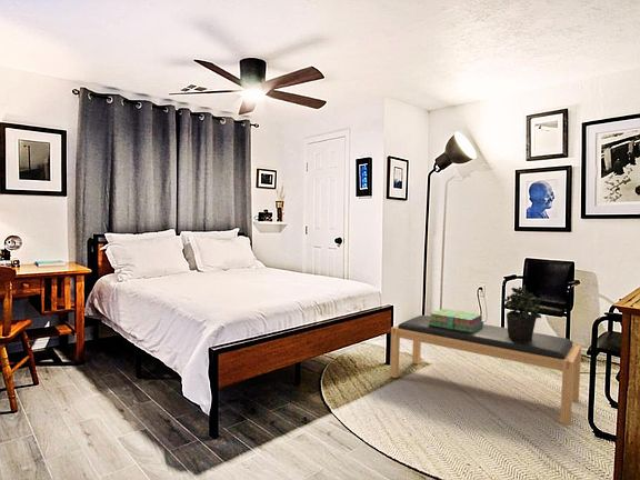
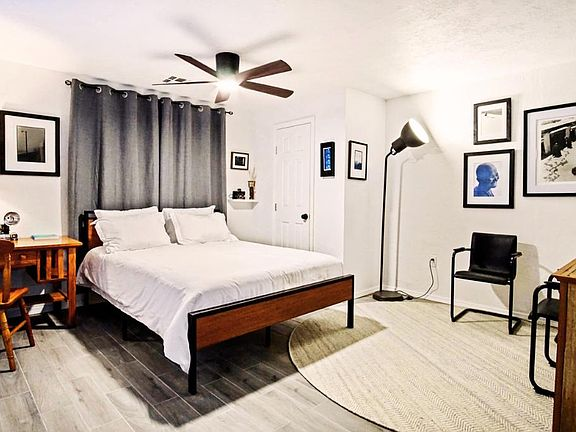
- potted plant [502,284,543,340]
- stack of books [429,308,484,332]
- bench [389,314,582,426]
